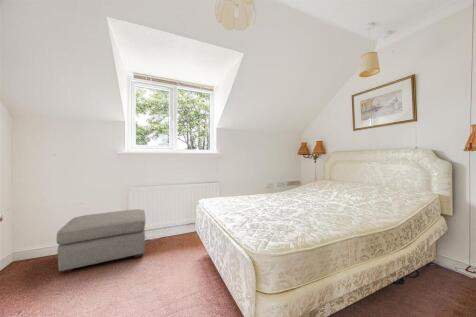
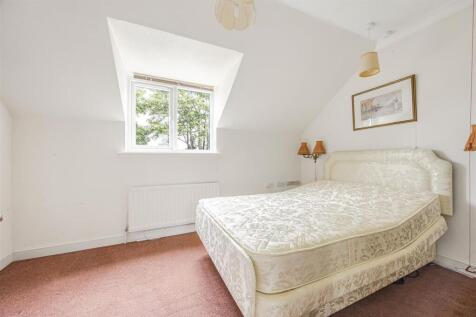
- ottoman [56,208,146,275]
